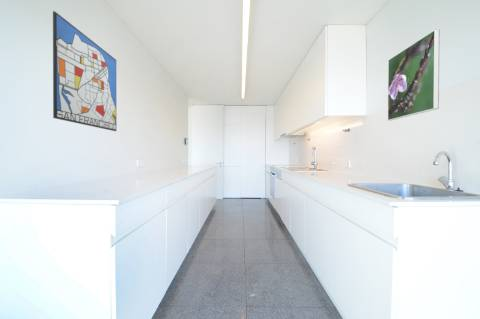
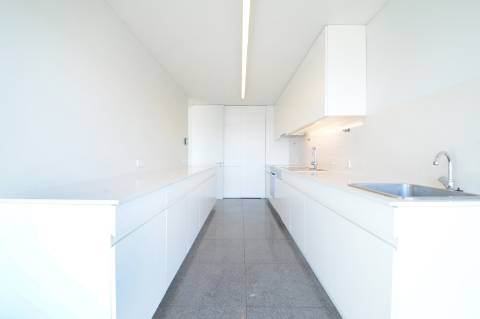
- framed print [387,28,441,122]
- wall art [52,10,117,132]
